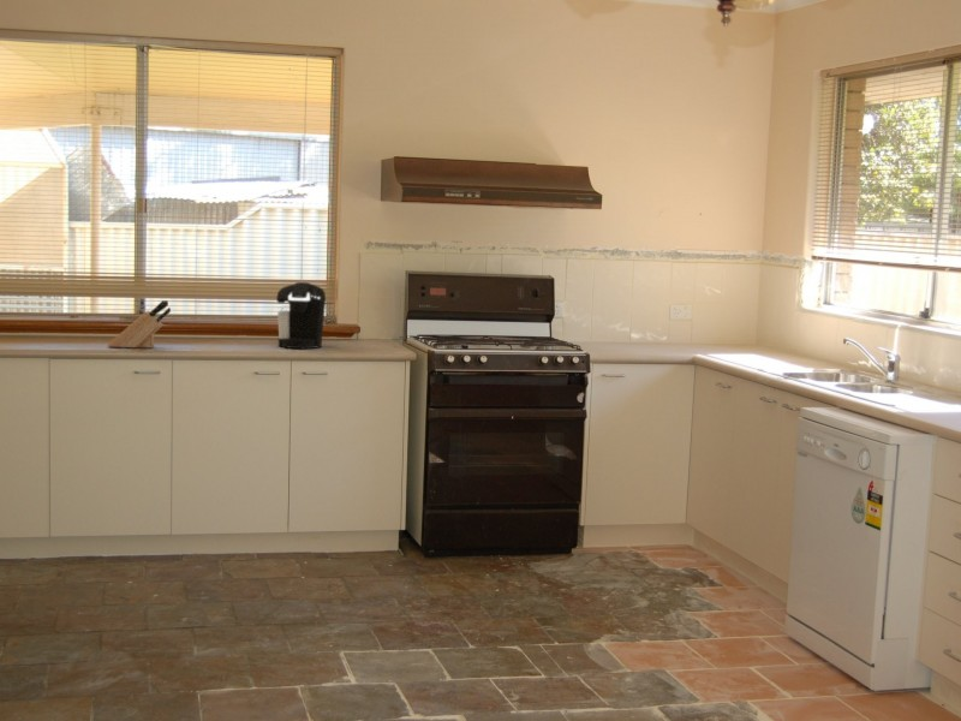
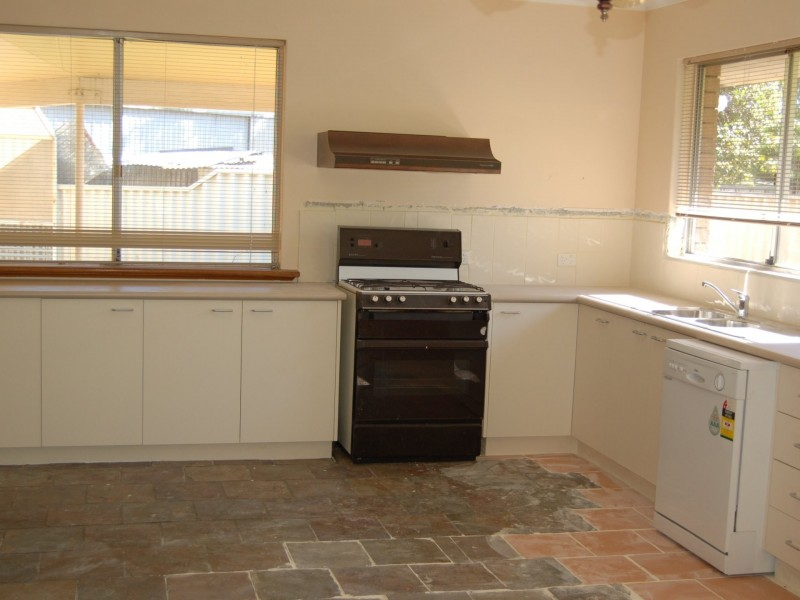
- coffee maker [275,281,327,350]
- knife block [107,299,172,348]
